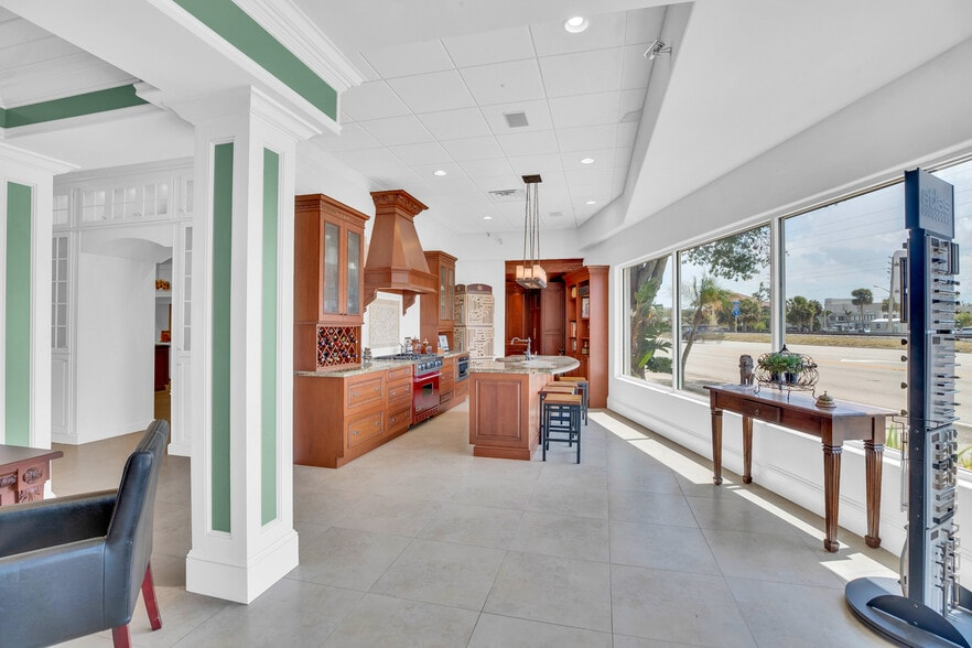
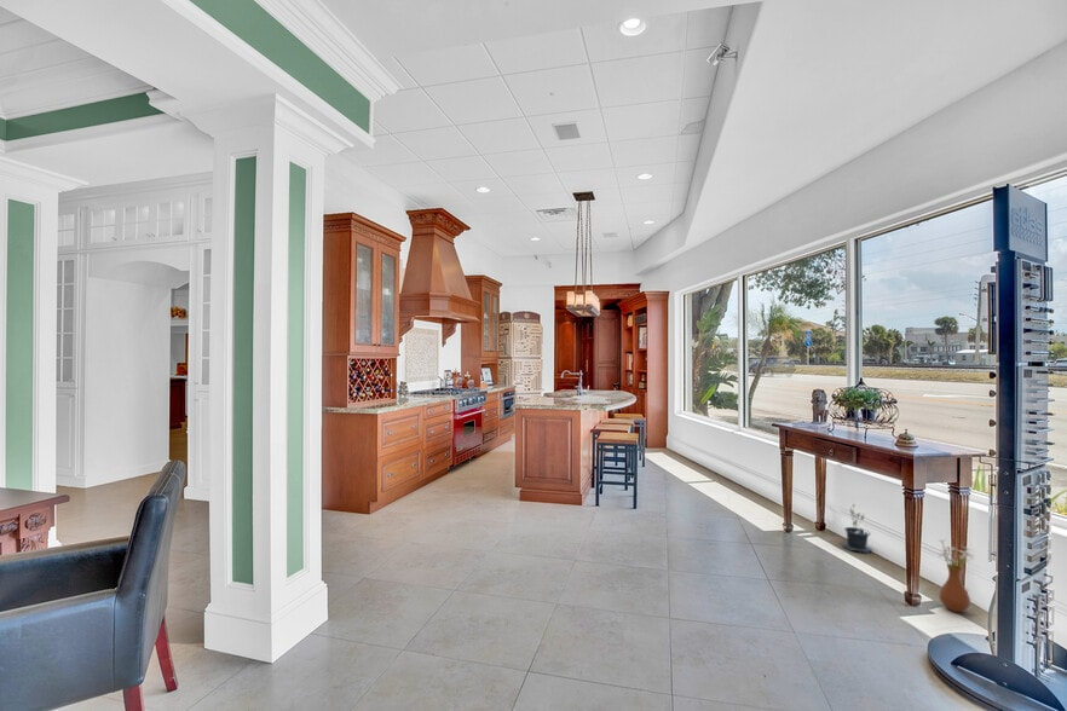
+ potted plant [841,503,873,555]
+ vase [936,539,976,613]
